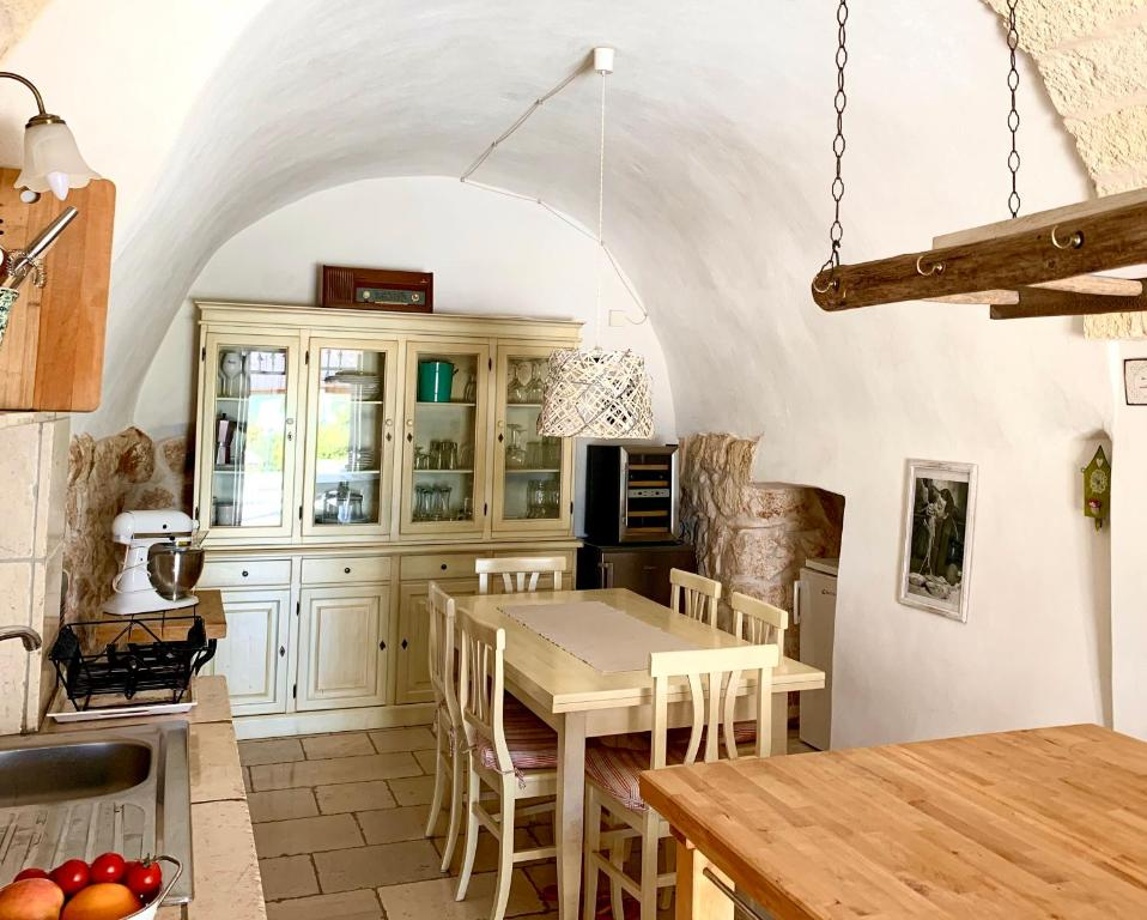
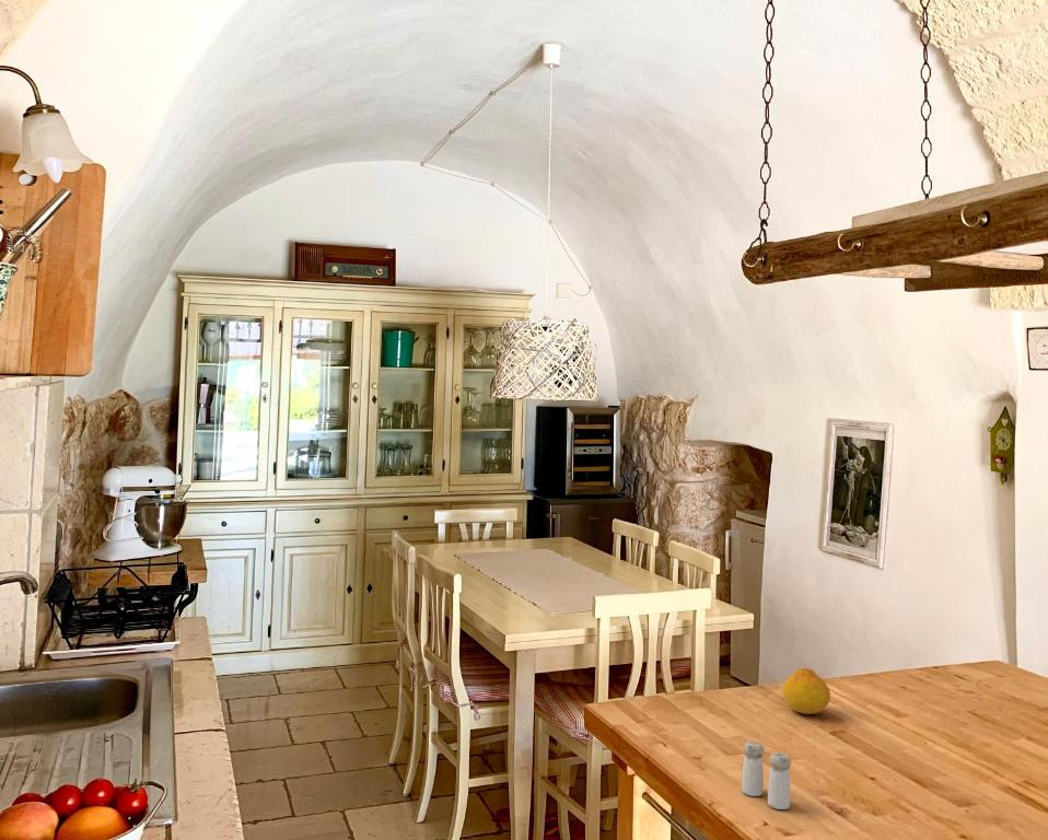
+ salt and pepper shaker [741,740,792,810]
+ fruit [782,667,831,715]
